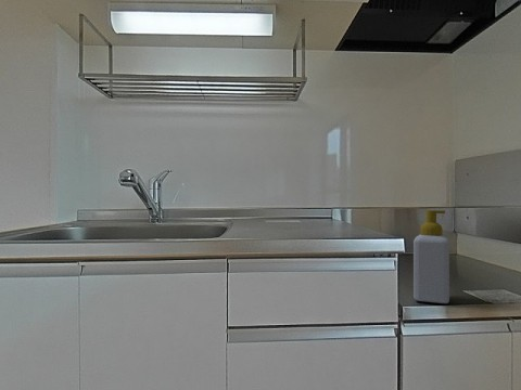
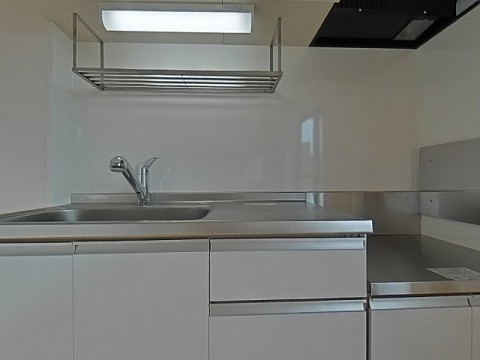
- soap bottle [412,209,450,304]
